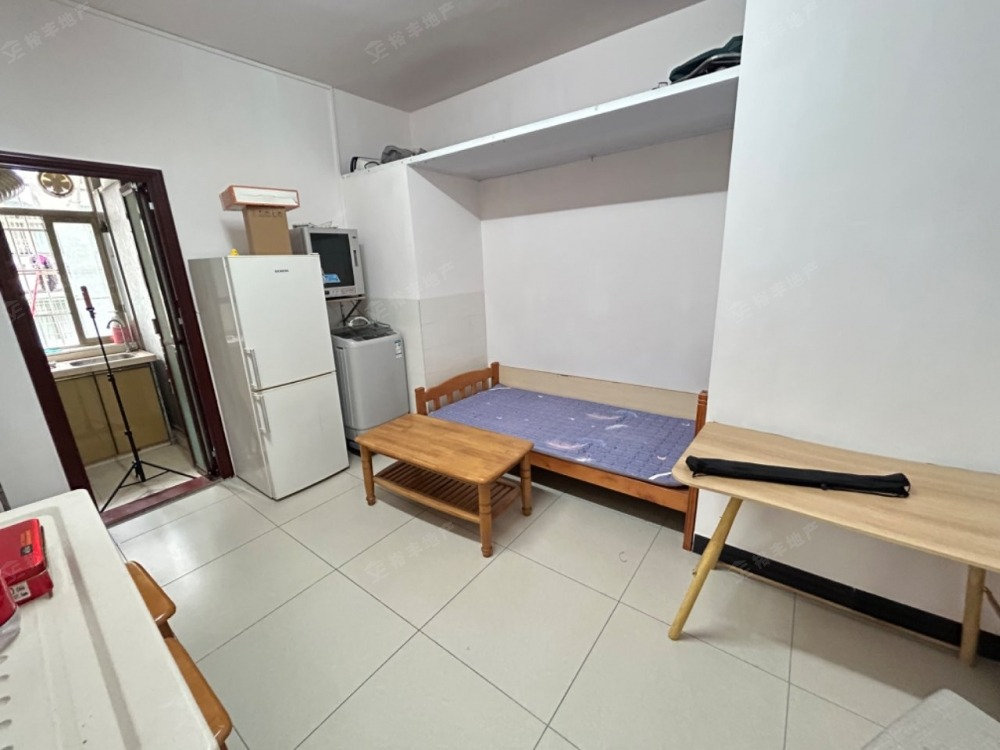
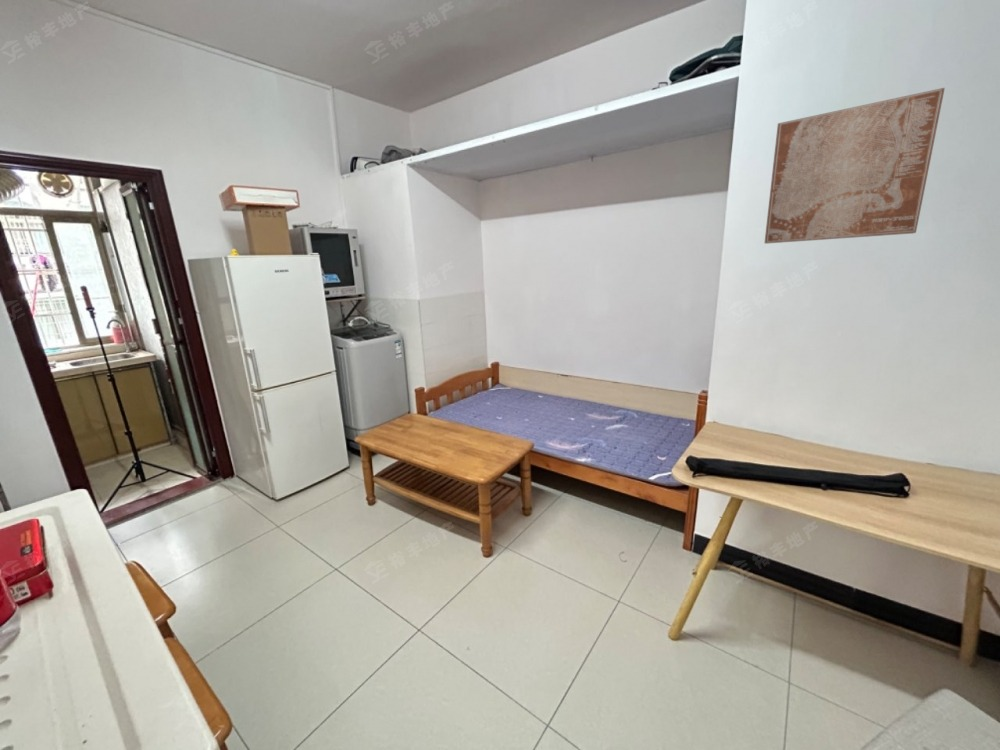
+ wall art [764,87,946,245]
